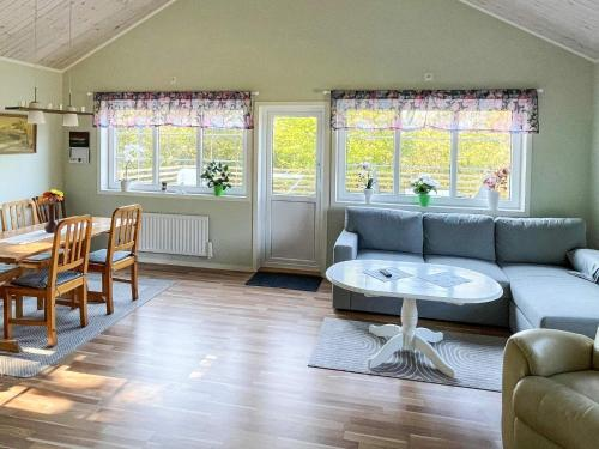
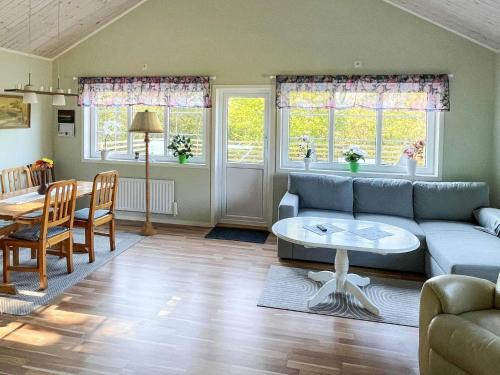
+ floor lamp [127,109,166,236]
